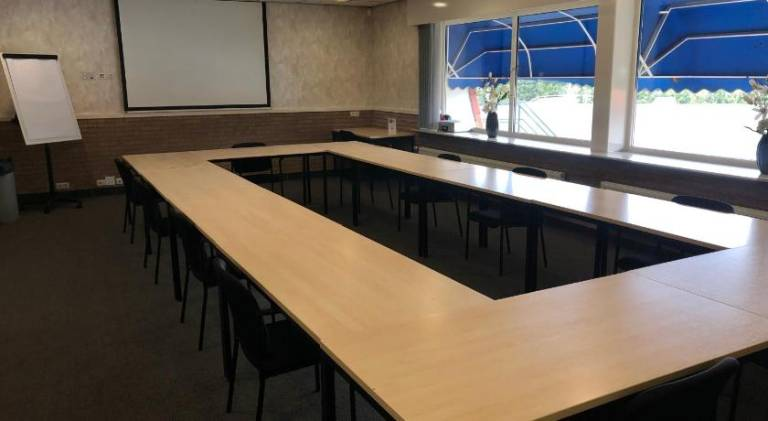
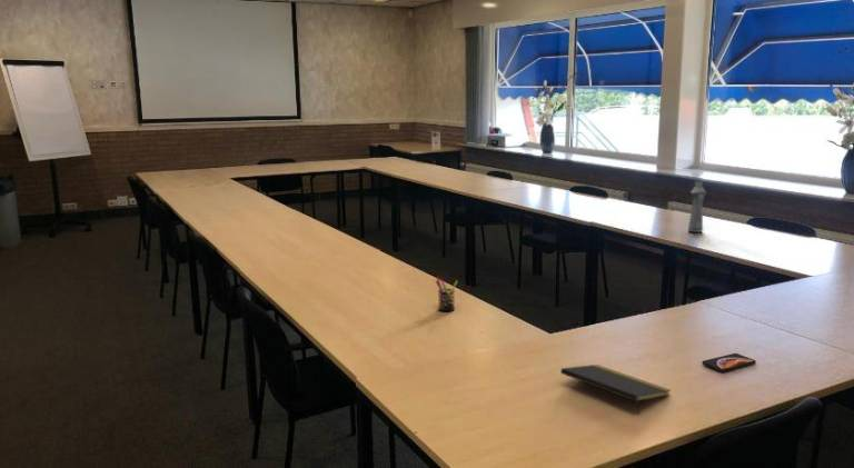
+ smartphone [701,352,757,372]
+ notepad [559,364,672,416]
+ bottle [686,180,707,233]
+ pen holder [435,276,459,312]
